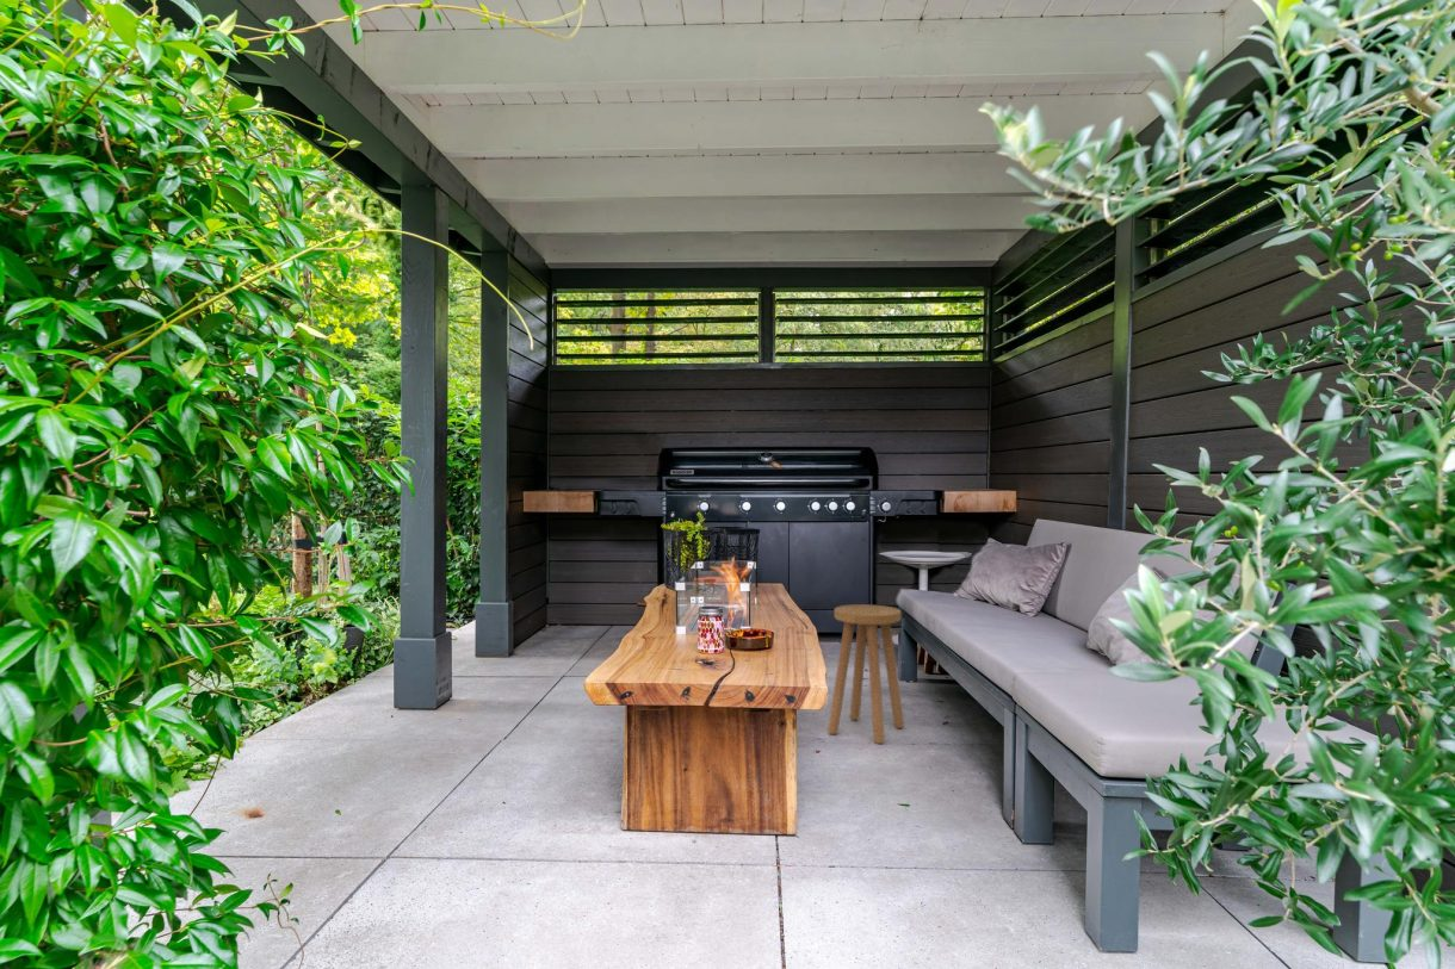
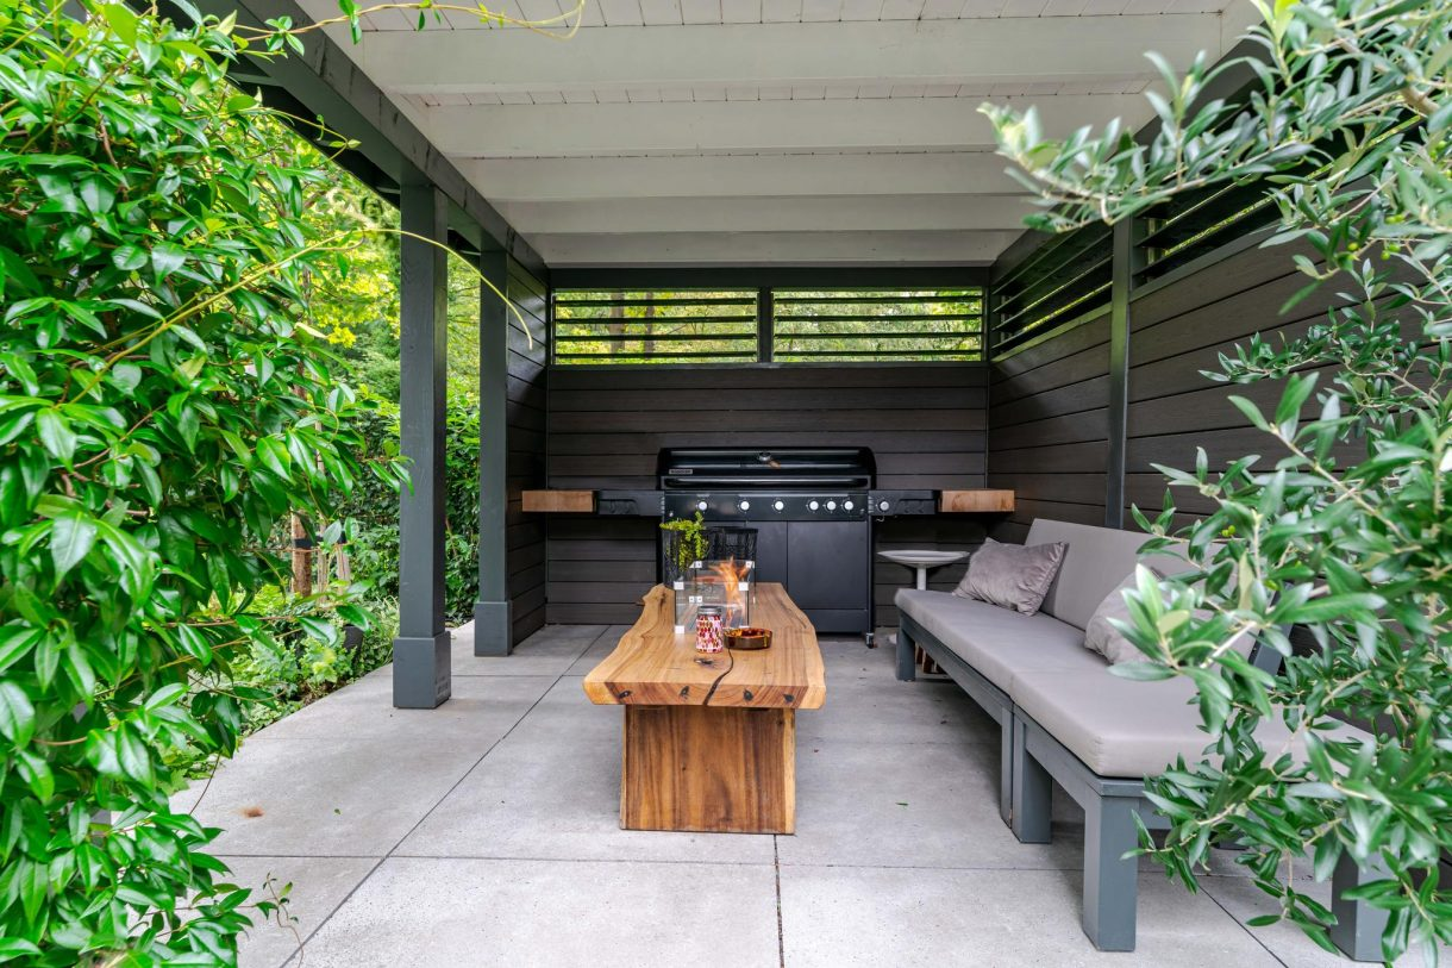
- stool [826,603,905,745]
